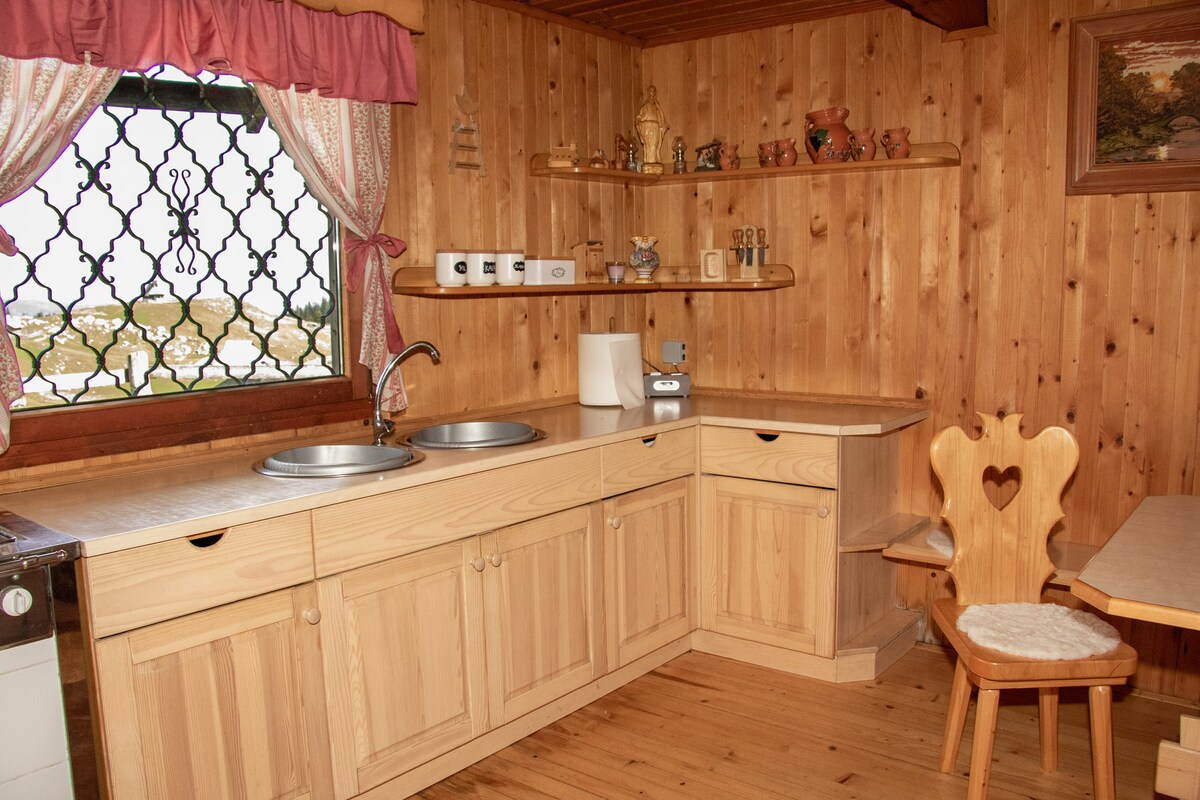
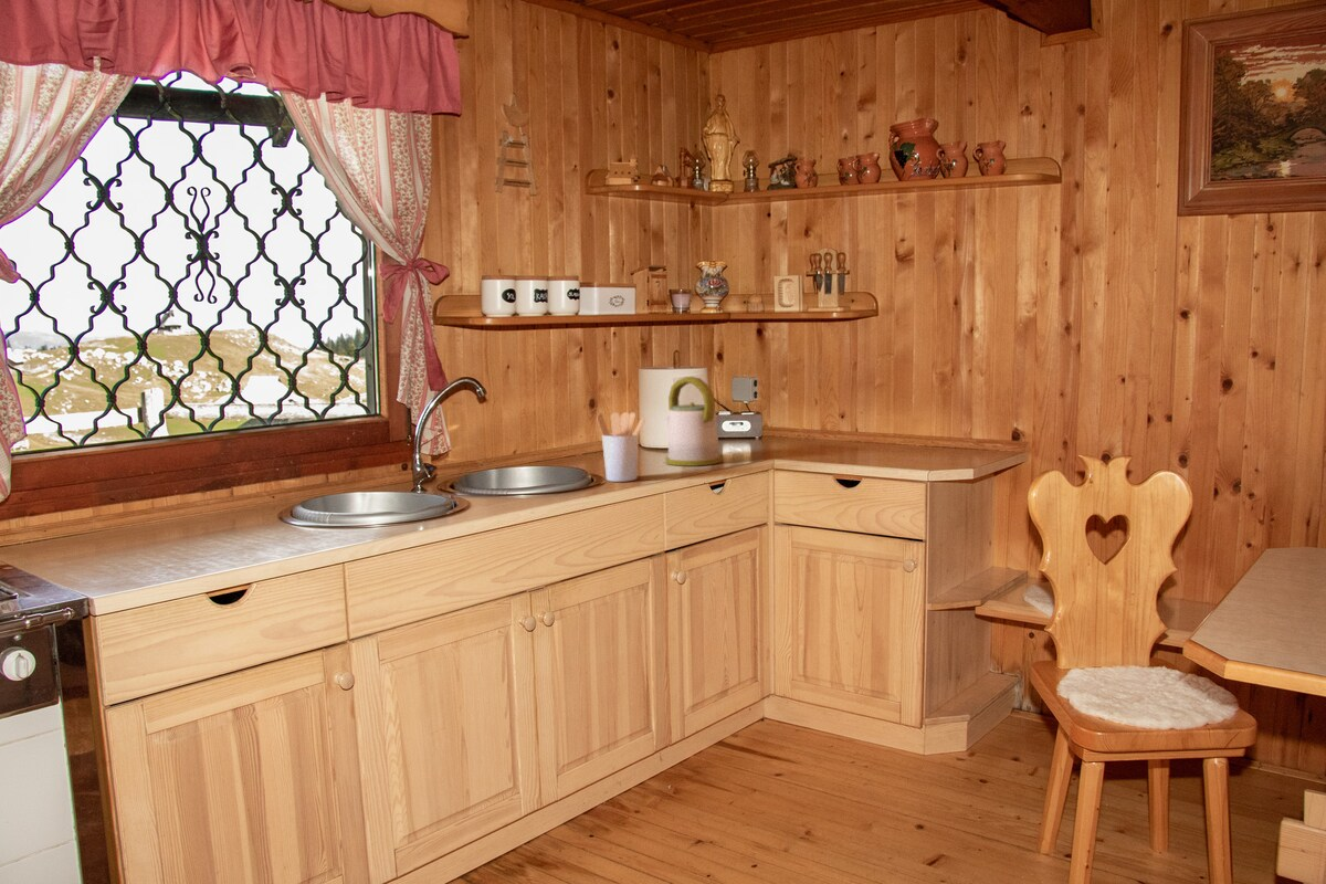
+ utensil holder [596,411,646,483]
+ kettle [663,376,724,466]
